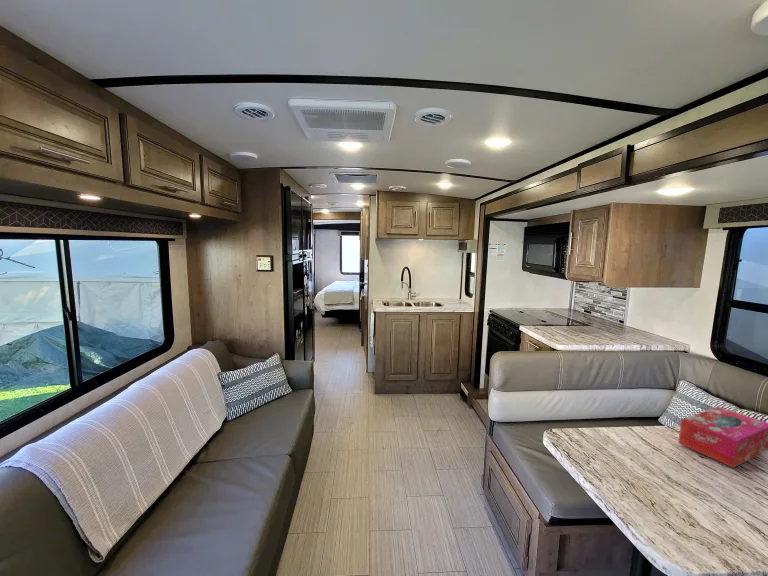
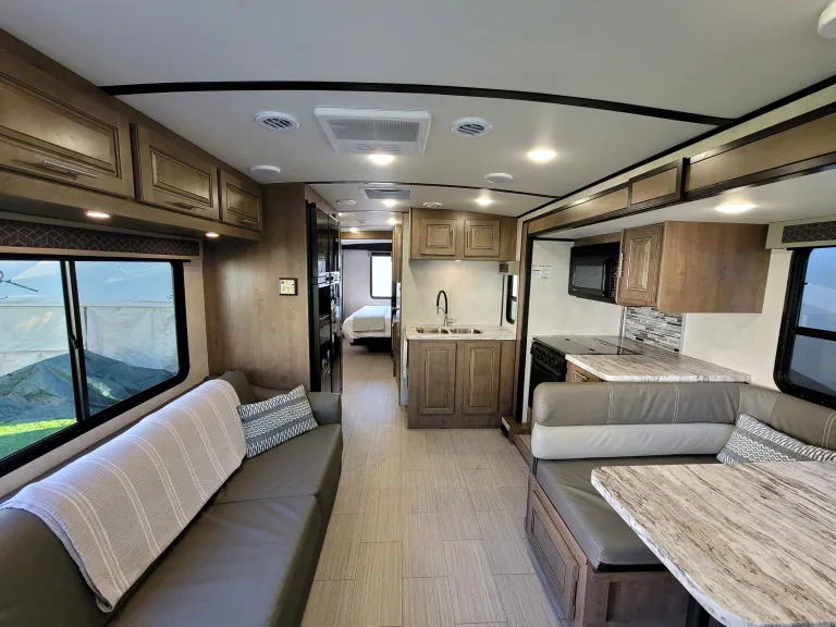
- tissue box [677,406,768,469]
